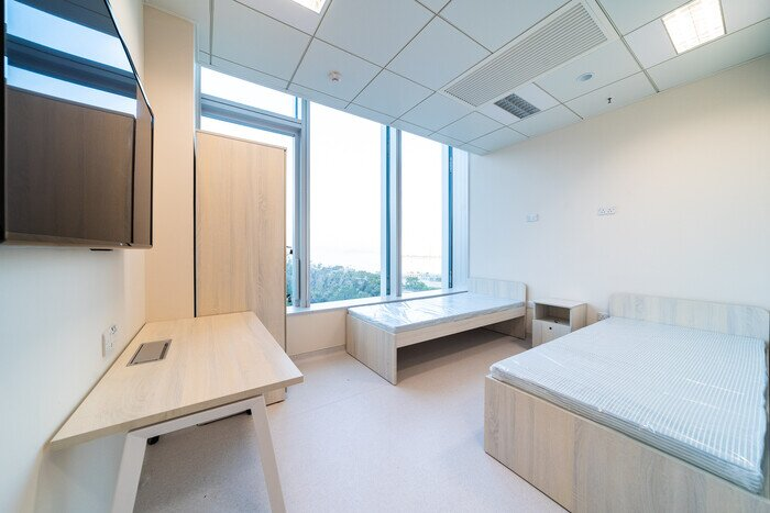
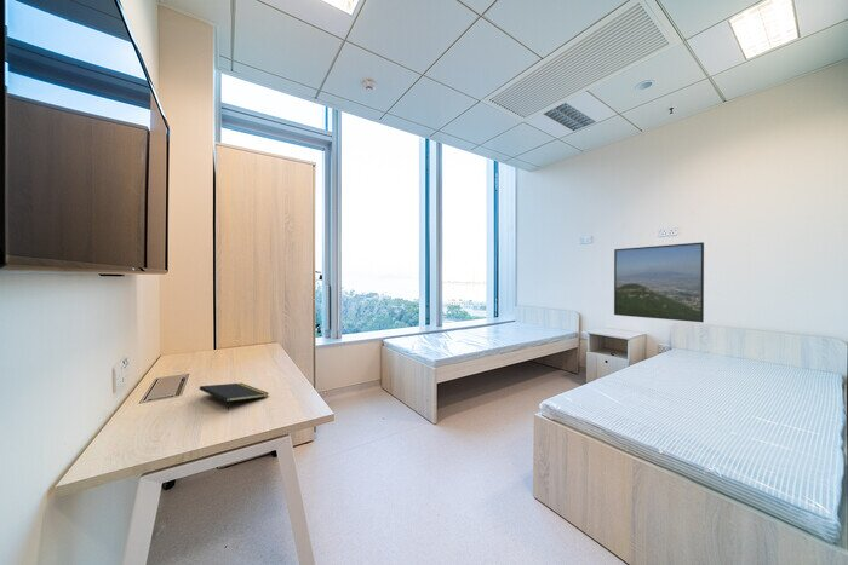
+ notepad [199,382,270,411]
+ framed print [613,241,705,323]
